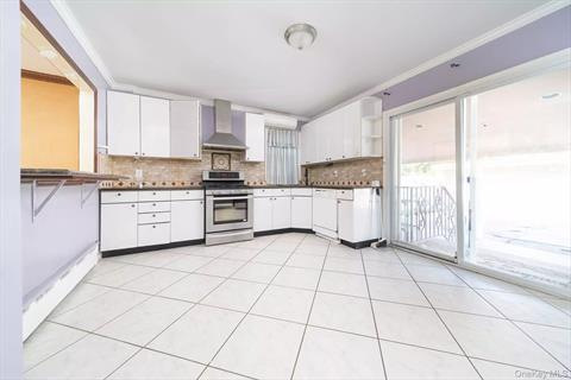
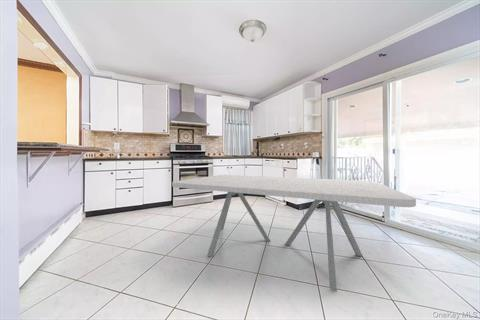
+ dining table [171,174,417,293]
